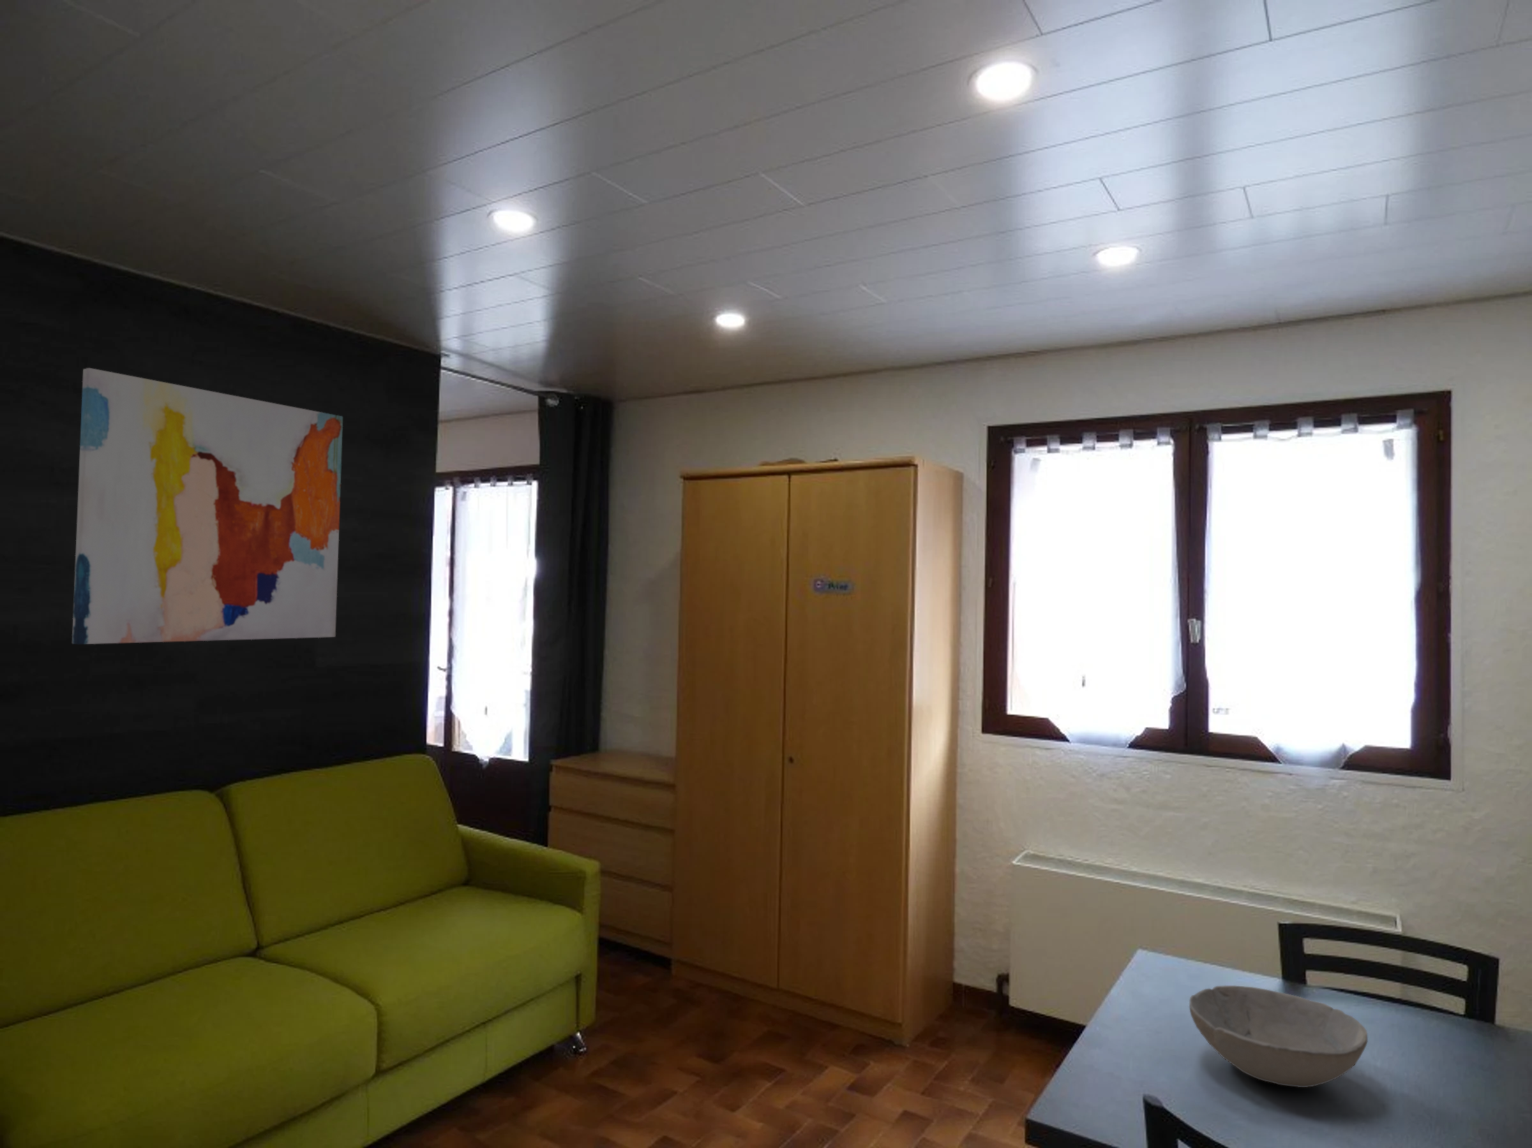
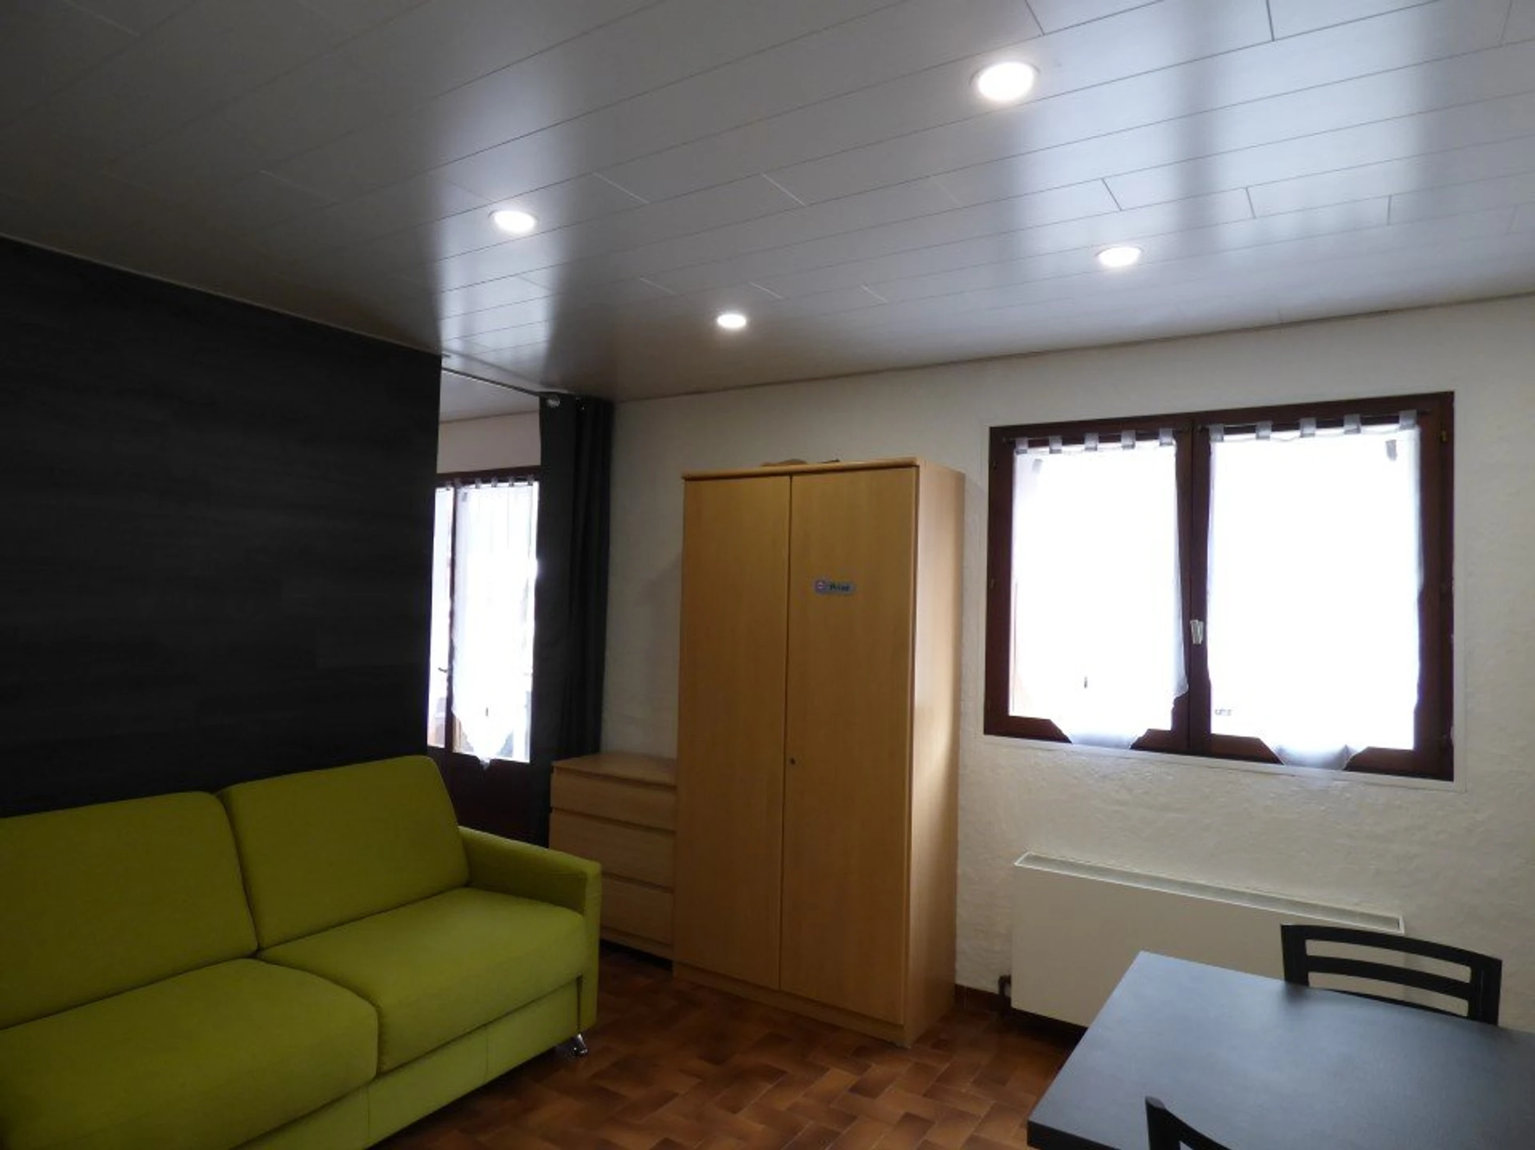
- bowl [1188,985,1368,1088]
- wall art [71,368,344,645]
